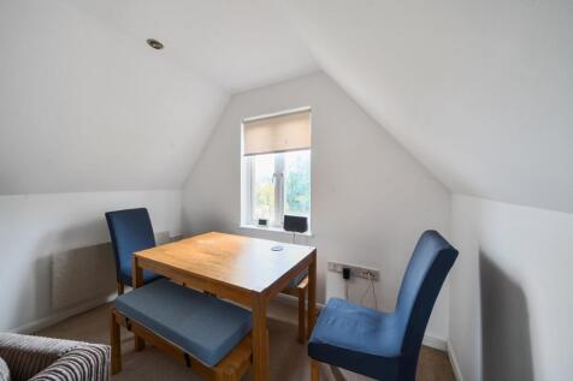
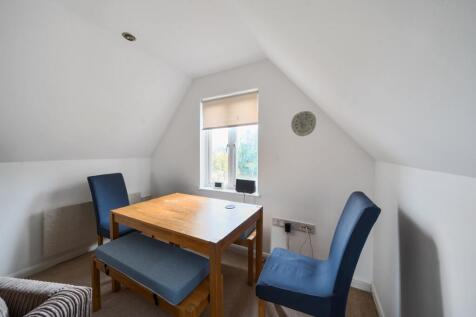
+ decorative plate [290,110,317,137]
